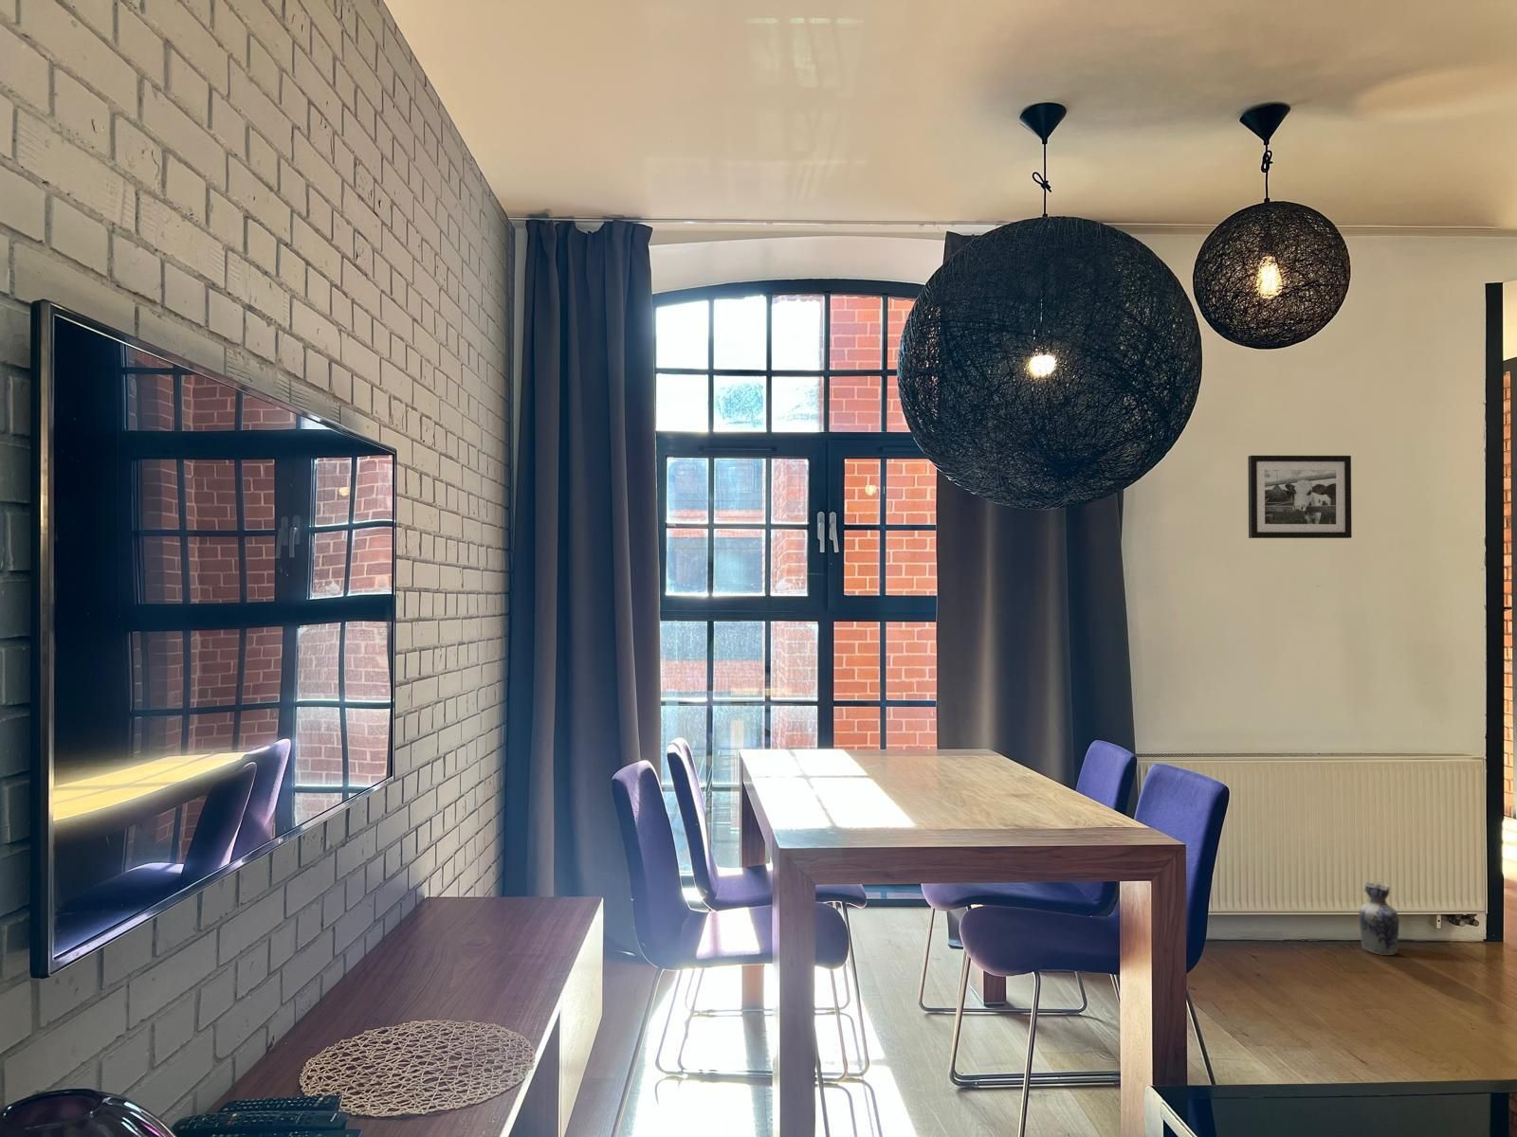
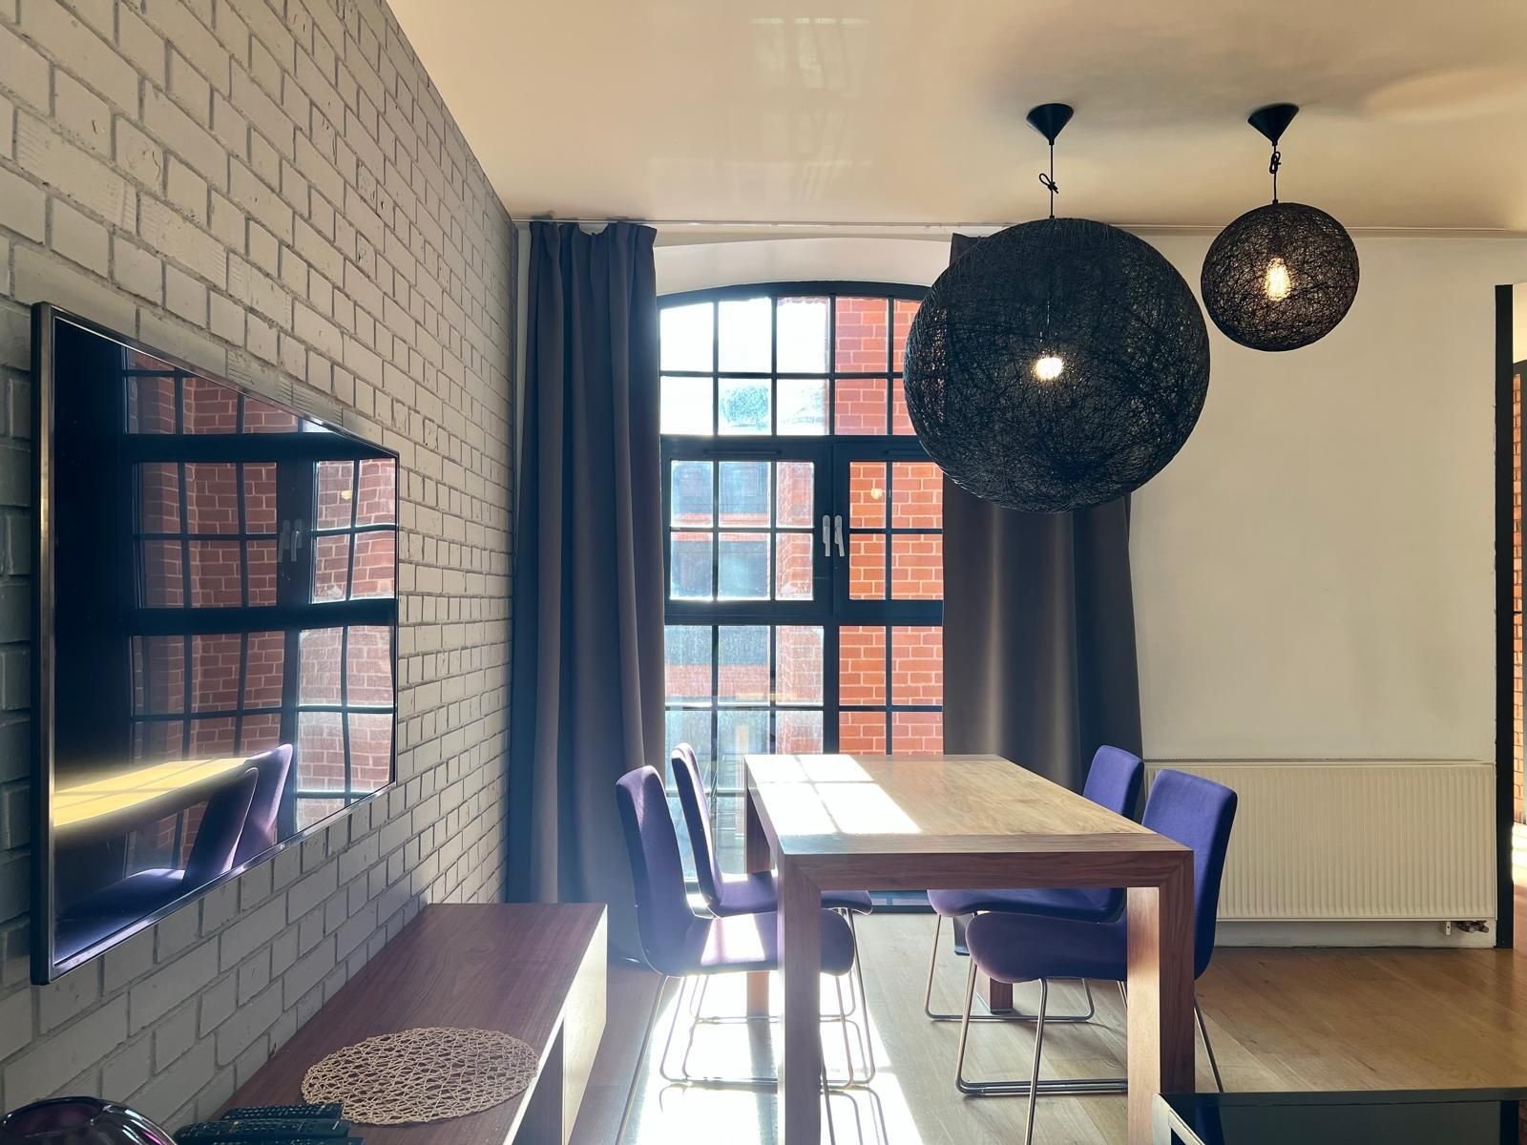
- picture frame [1247,455,1353,539]
- ceramic jug [1358,881,1400,955]
